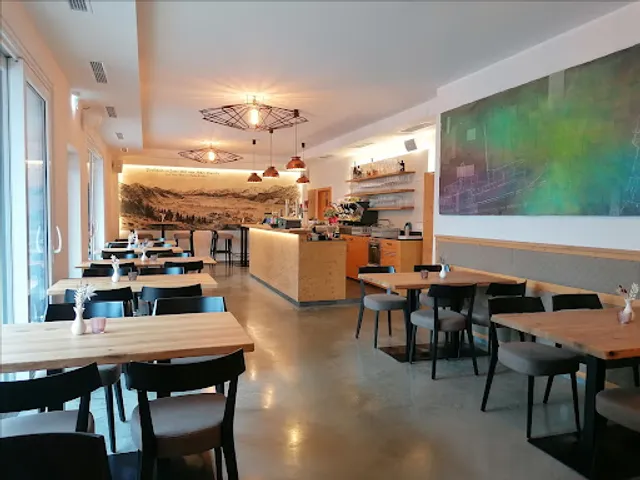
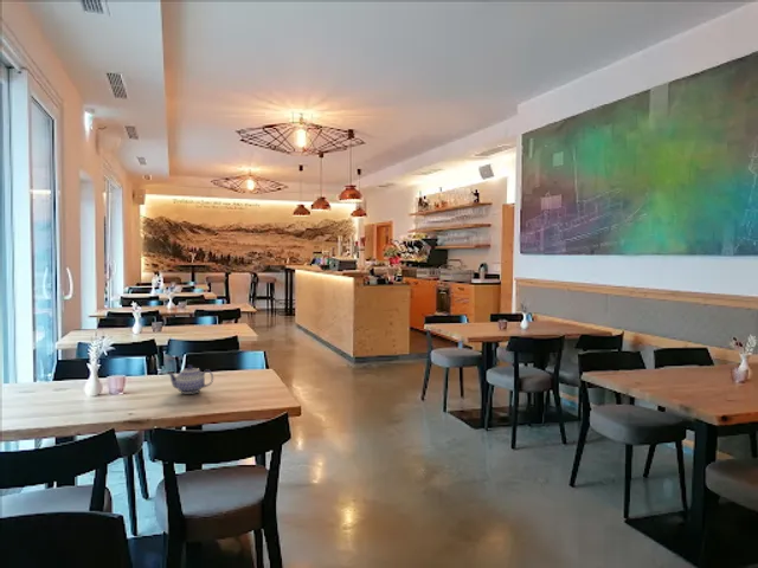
+ teapot [166,363,214,395]
